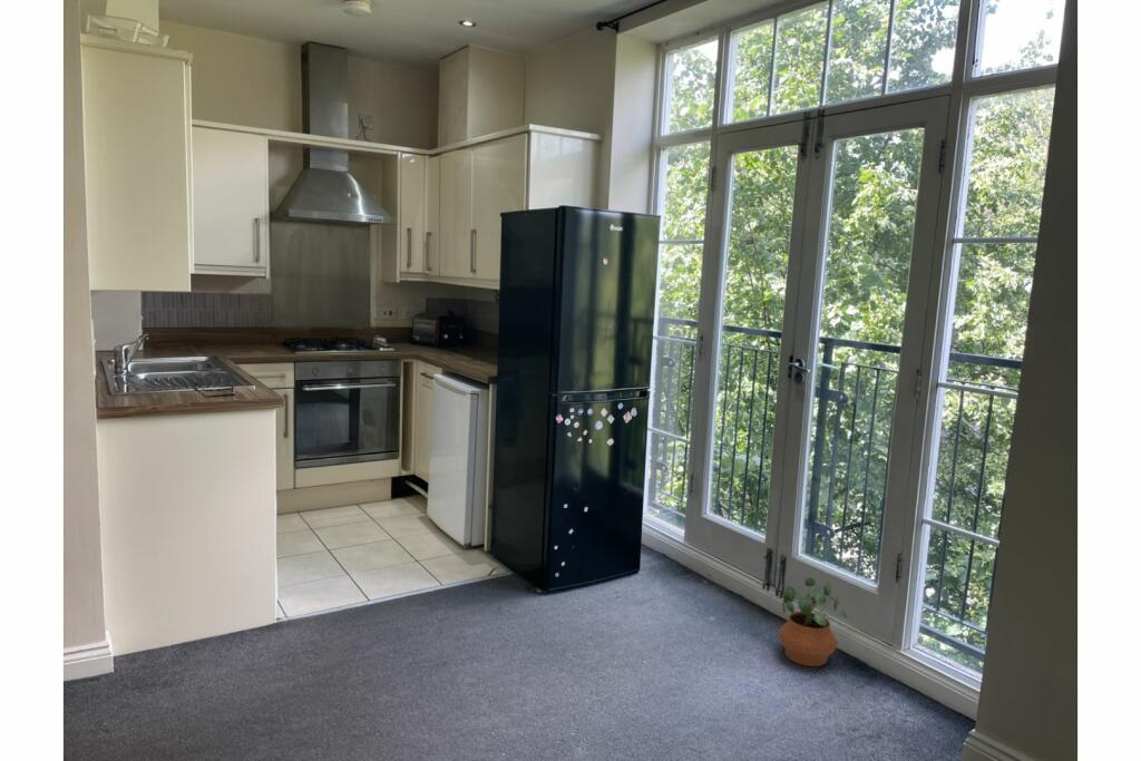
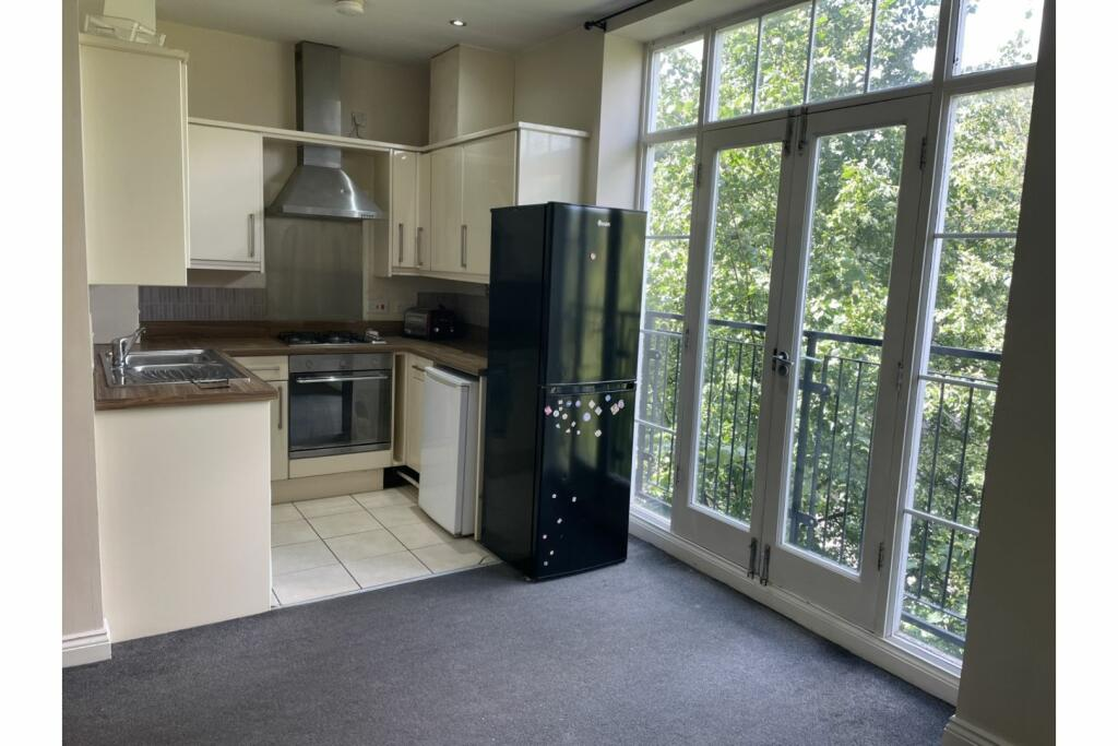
- potted plant [777,577,849,667]
